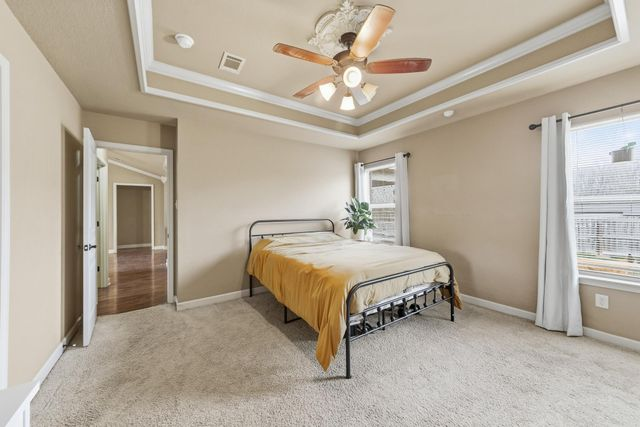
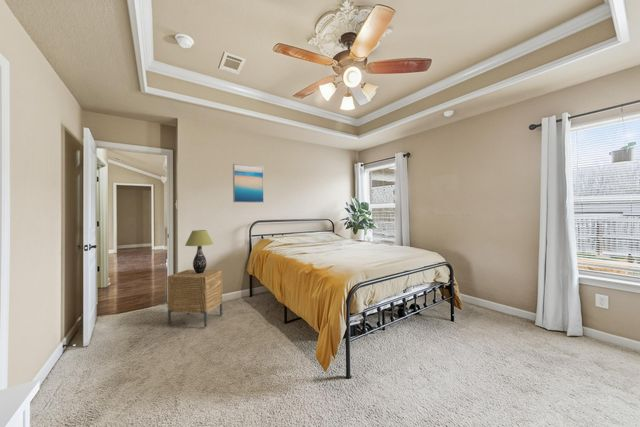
+ table lamp [184,229,214,274]
+ nightstand [166,269,224,329]
+ wall art [232,163,265,204]
